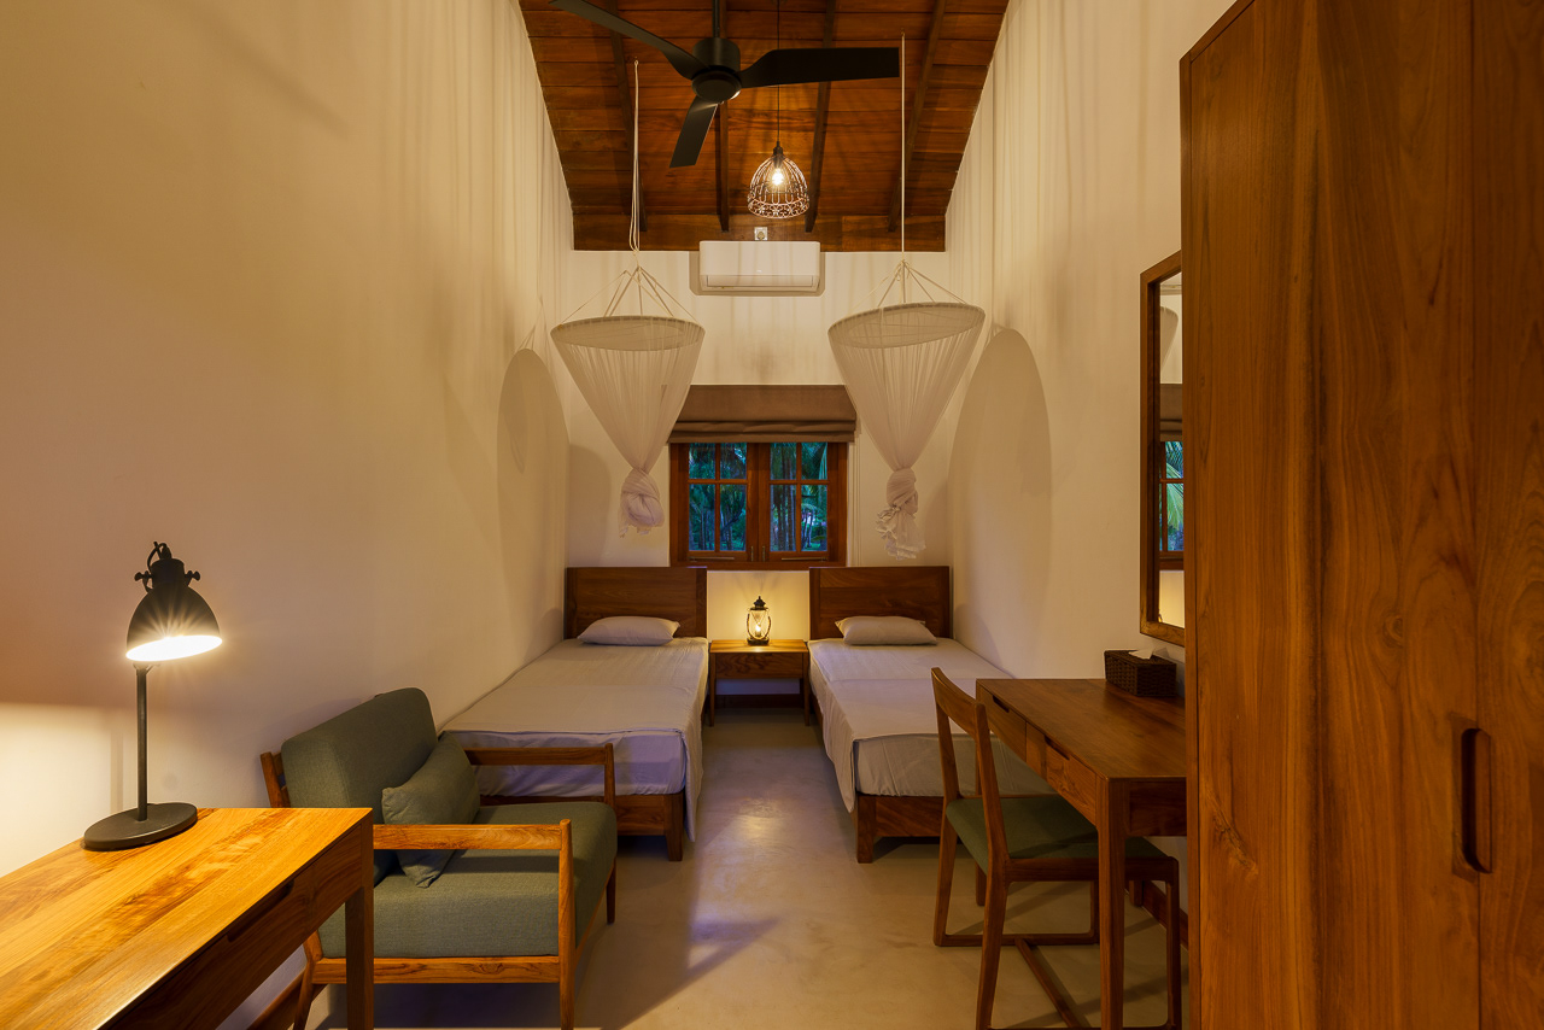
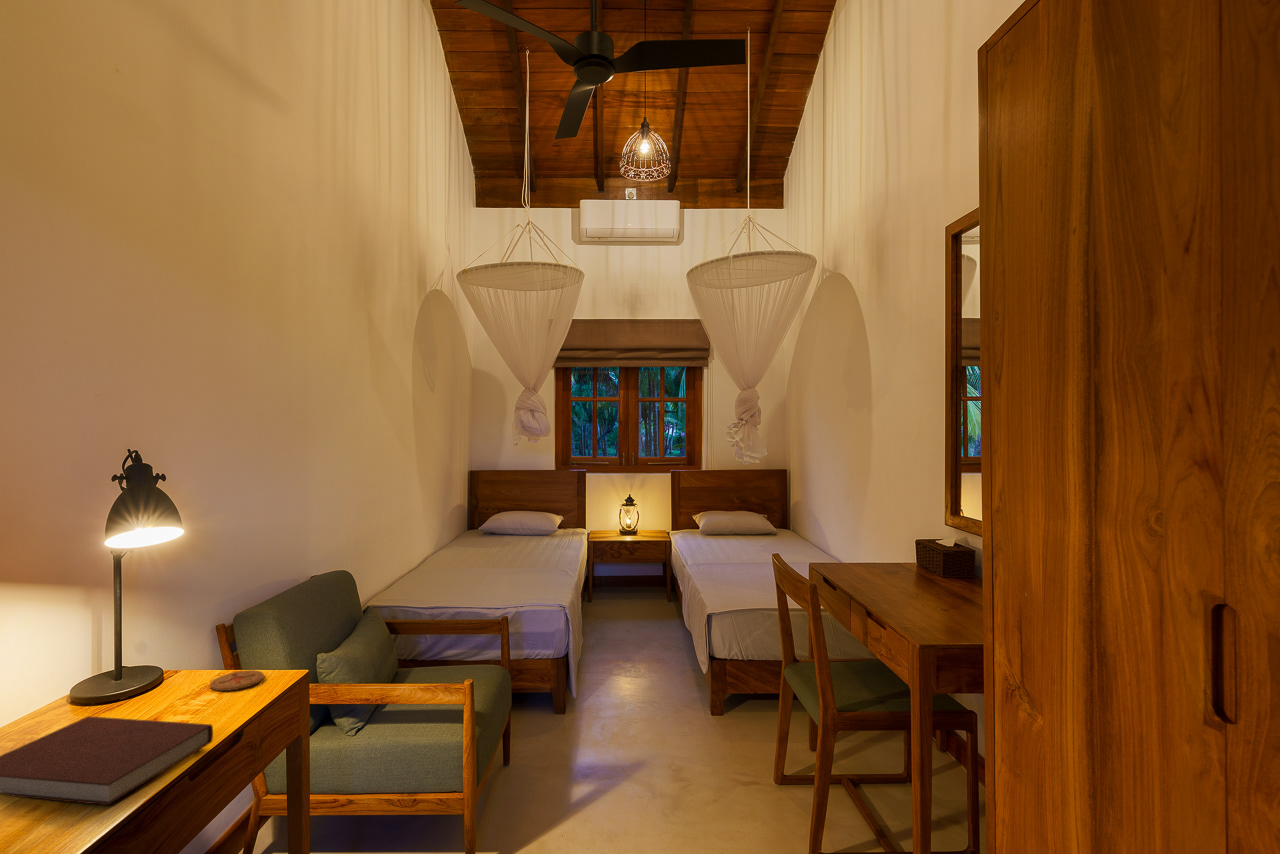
+ notebook [0,715,214,806]
+ coaster [209,669,265,692]
